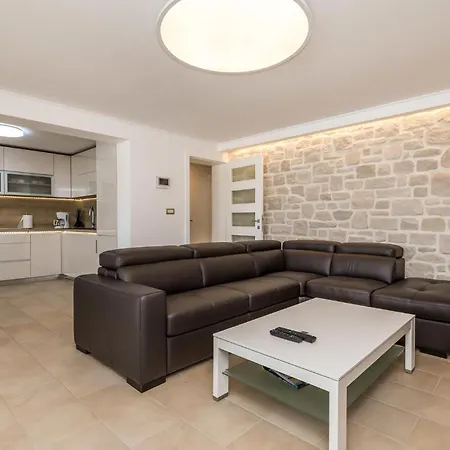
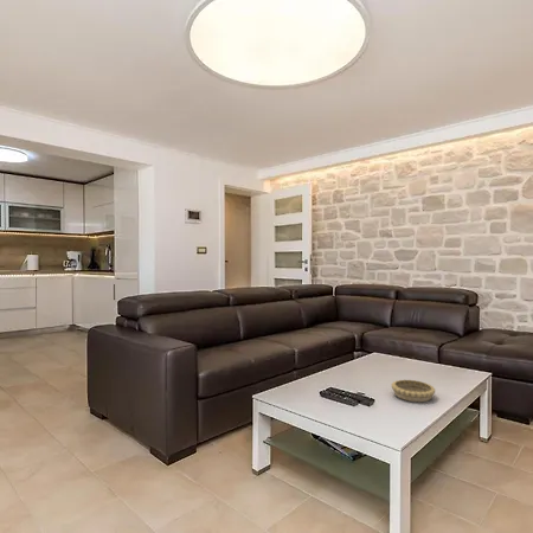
+ decorative bowl [390,379,436,403]
